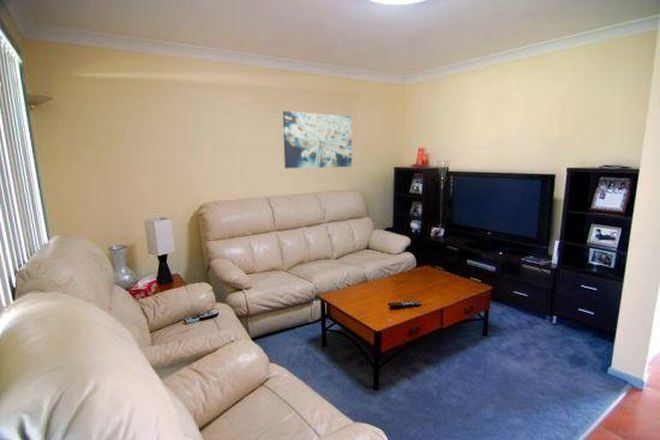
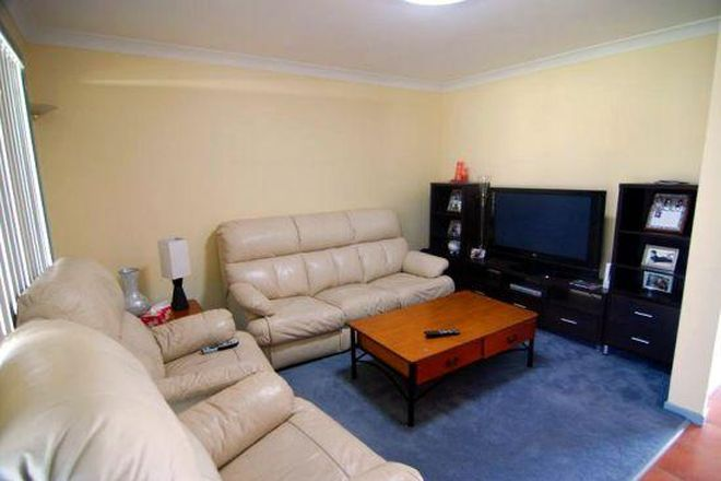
- wall art [282,110,353,169]
